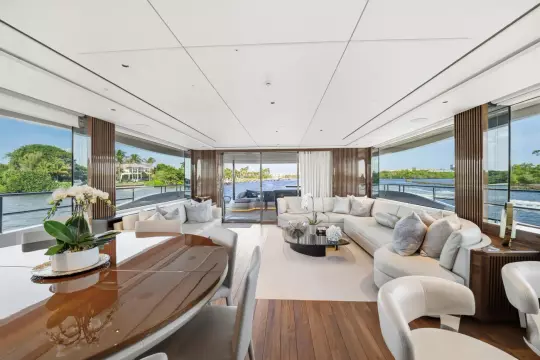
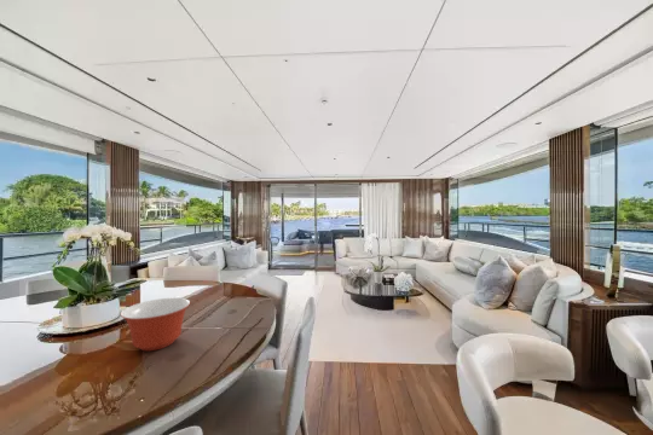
+ mixing bowl [120,296,191,352]
